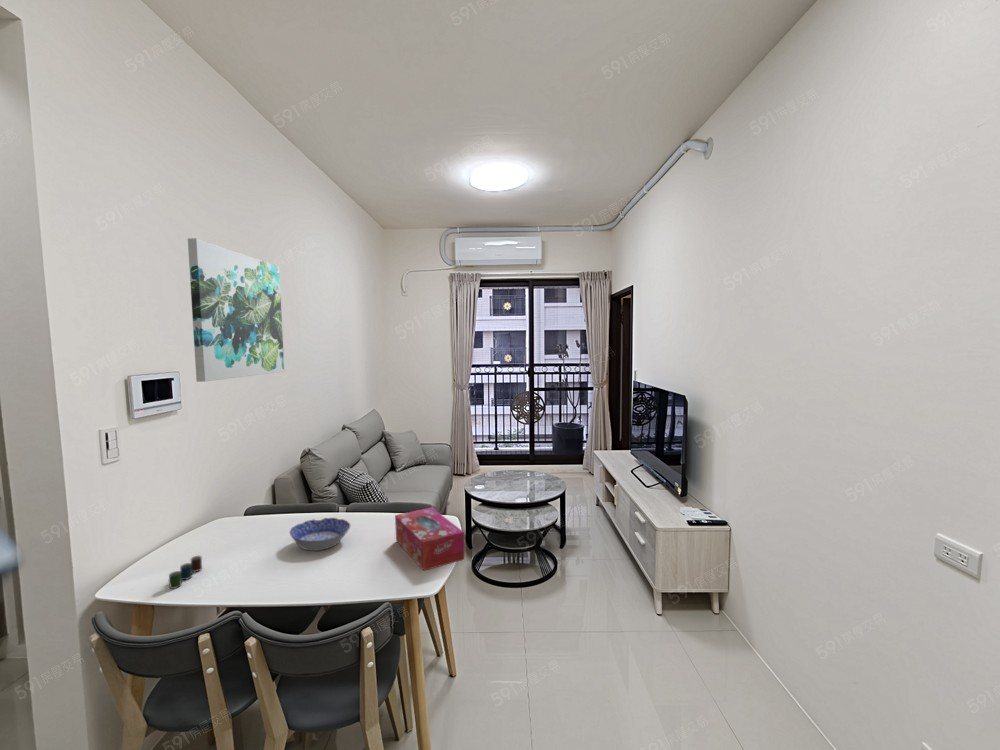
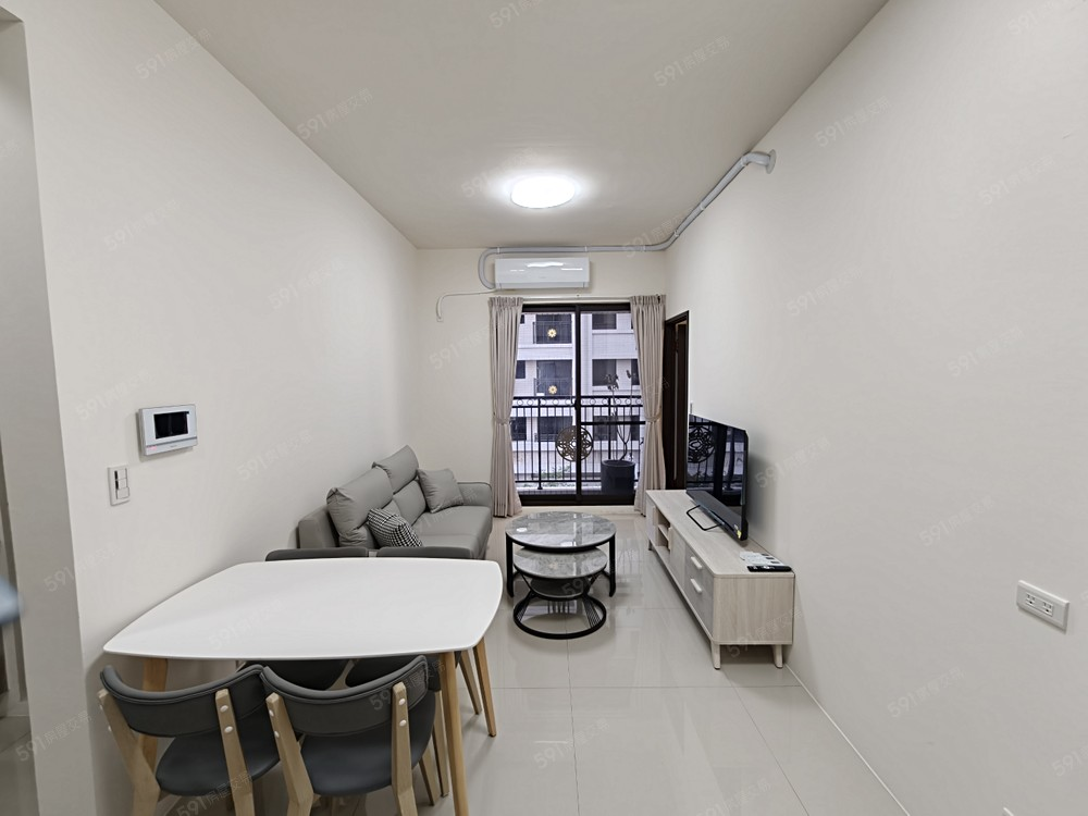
- tissue box [394,506,465,571]
- wall art [187,237,285,383]
- cup [168,555,203,590]
- bowl [289,517,351,552]
